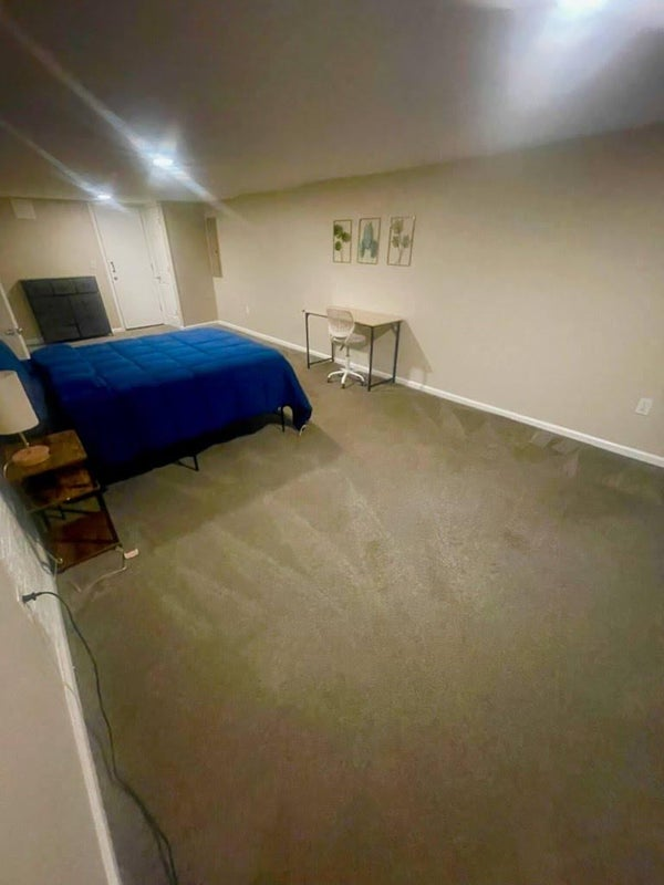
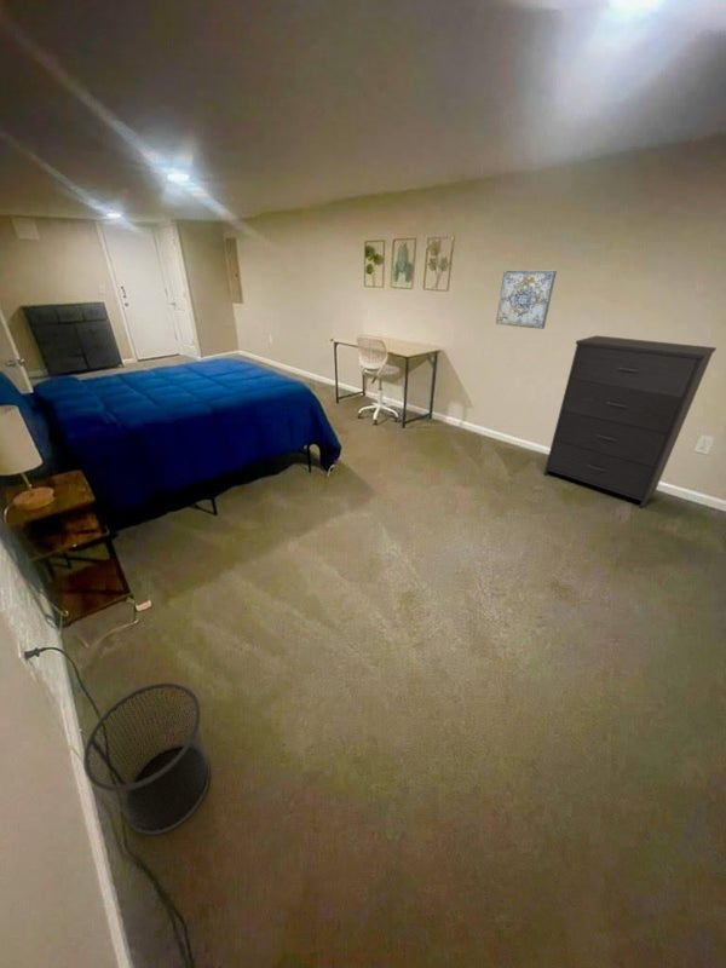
+ dresser [543,334,718,508]
+ wall art [495,270,558,330]
+ waste bin [82,681,212,836]
